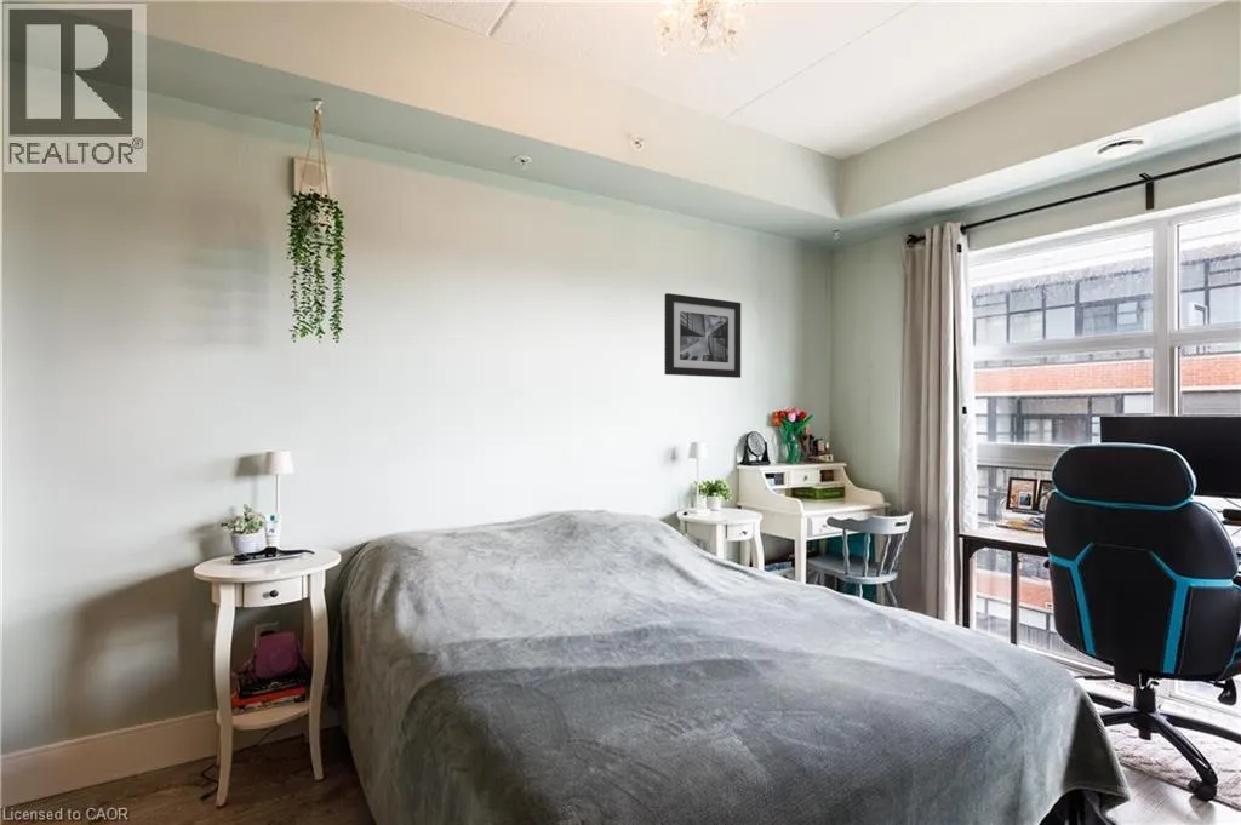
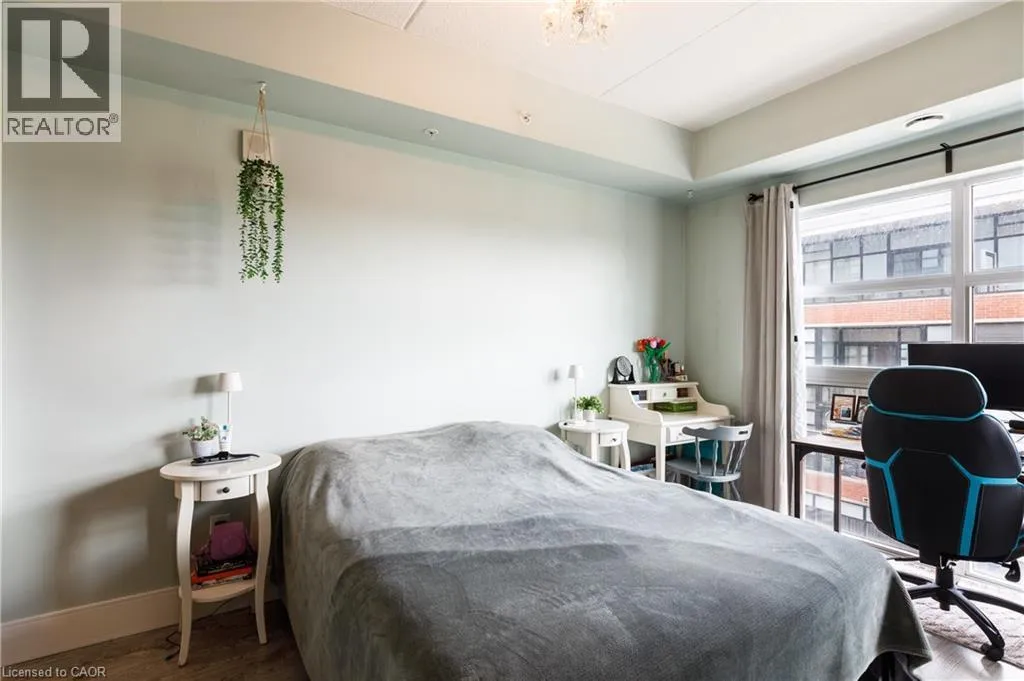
- wall art [663,292,742,379]
